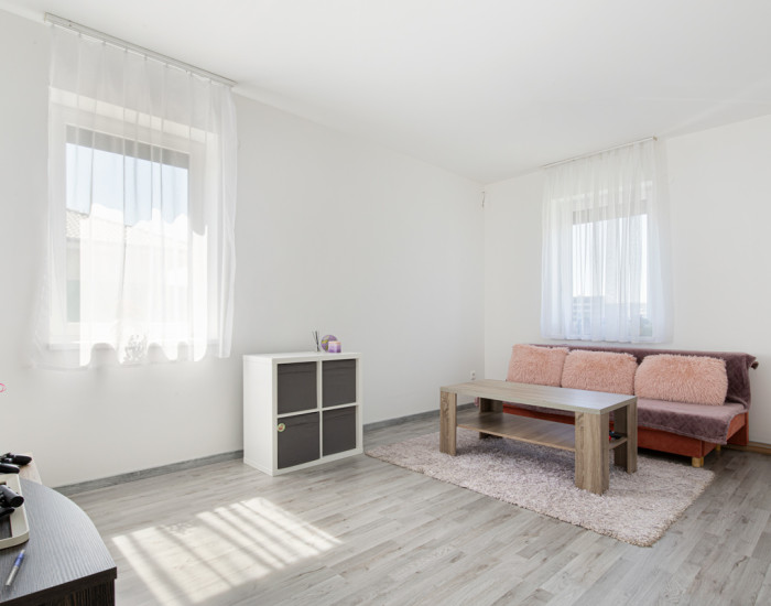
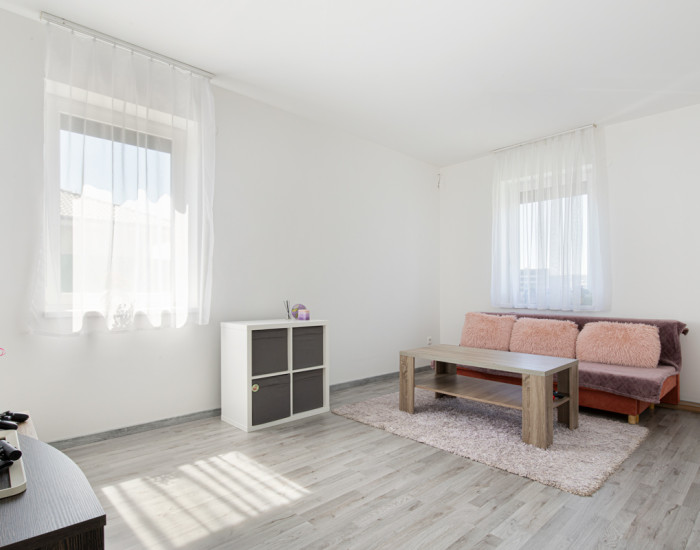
- pen [0,549,30,589]
